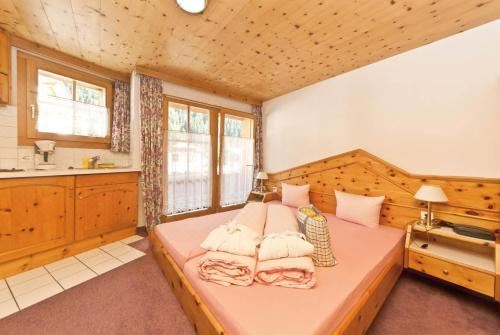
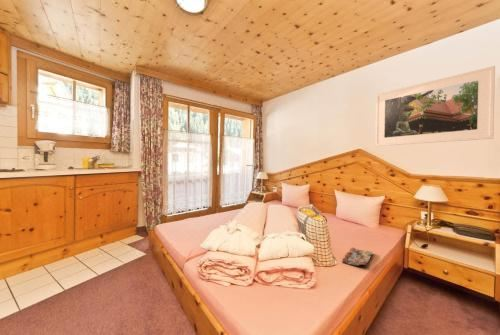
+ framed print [374,65,496,147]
+ magazine [342,247,374,267]
